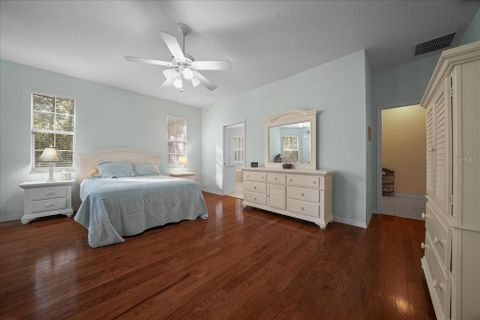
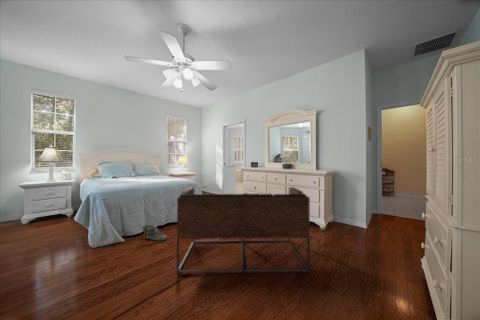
+ sneaker [141,223,168,242]
+ sofa [176,186,311,274]
